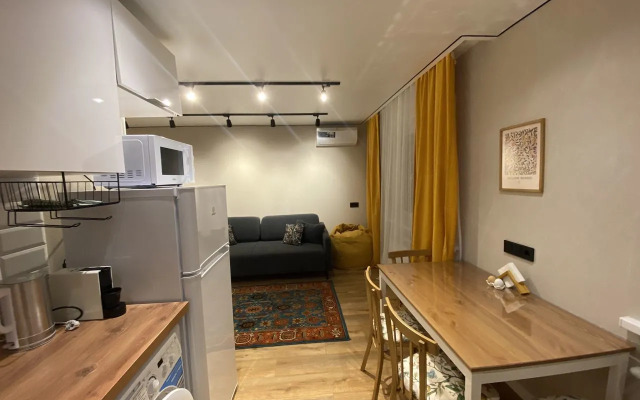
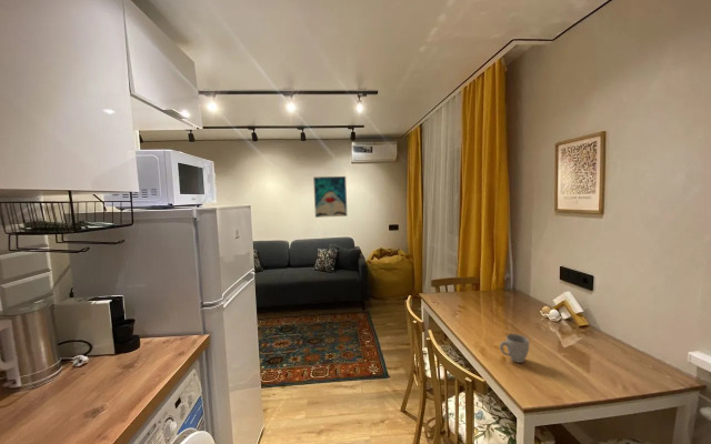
+ mug [499,333,530,364]
+ wall art [312,175,348,219]
